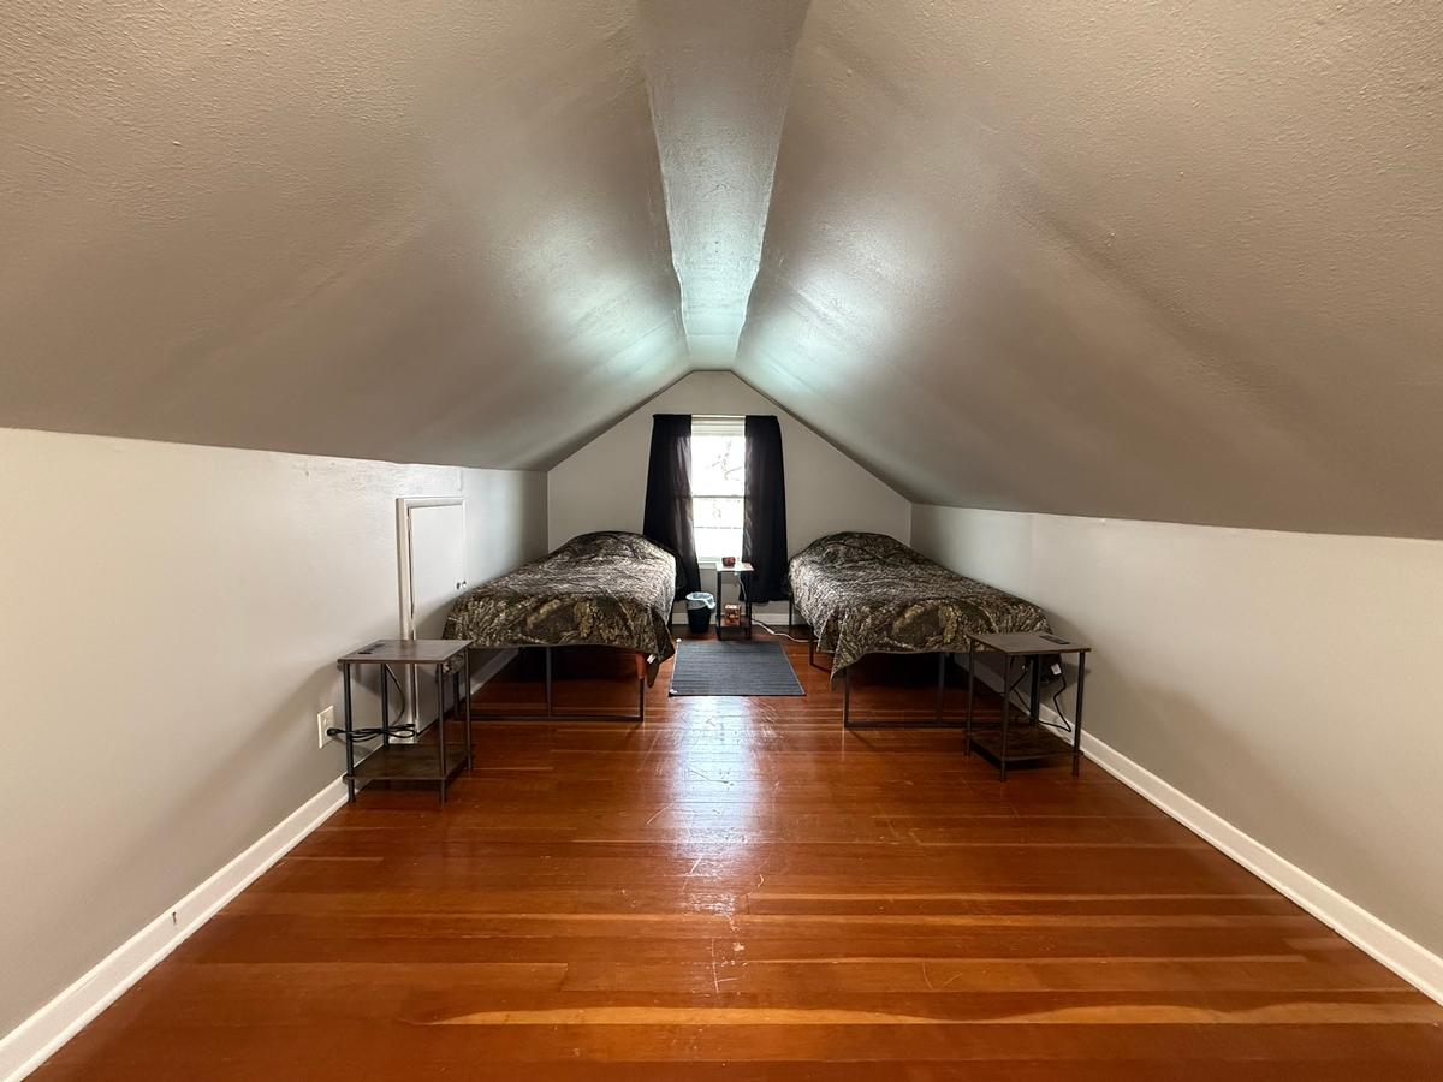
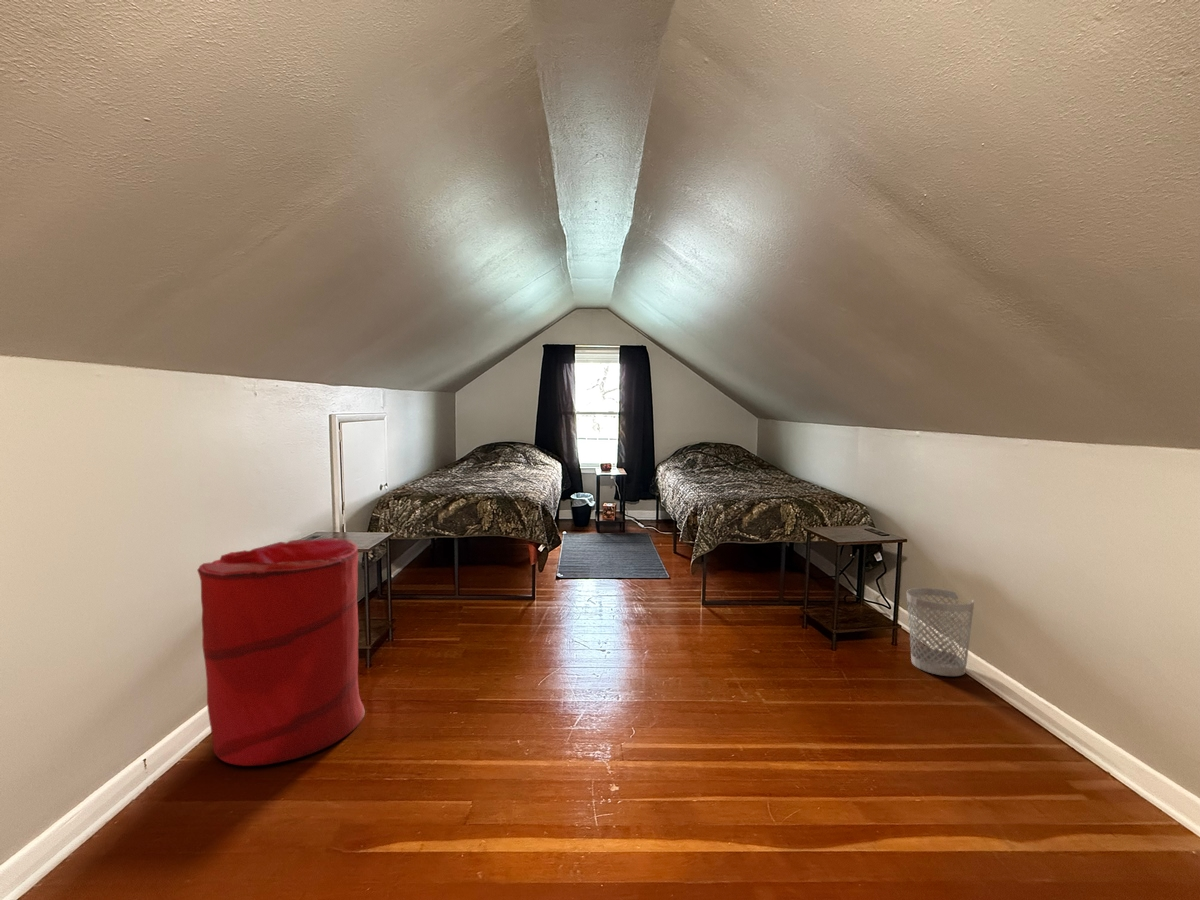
+ laundry hamper [196,537,365,767]
+ wastebasket [906,587,975,677]
